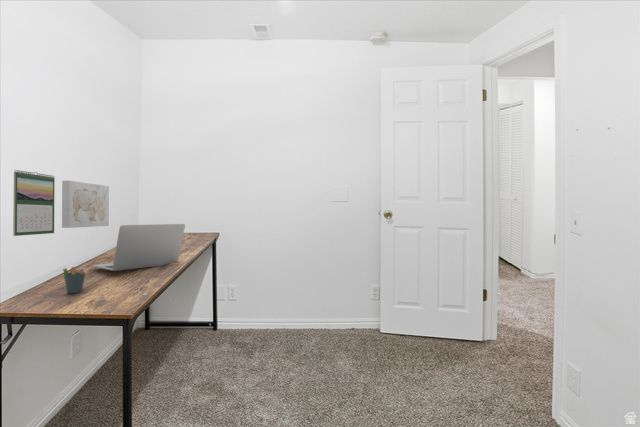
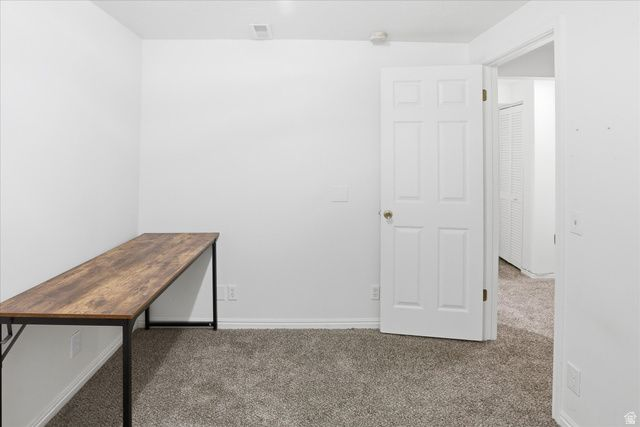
- pen holder [62,262,87,294]
- laptop [92,223,186,272]
- wall art [61,180,110,229]
- calendar [12,169,56,237]
